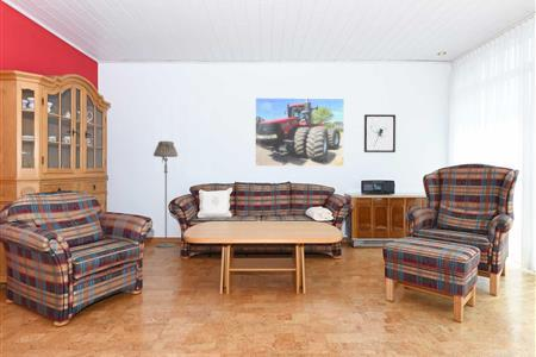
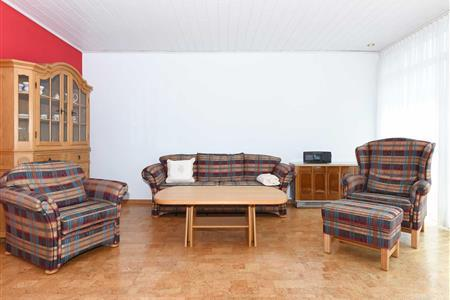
- floor lamp [152,140,179,249]
- wall art [363,113,397,154]
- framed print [254,96,345,168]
